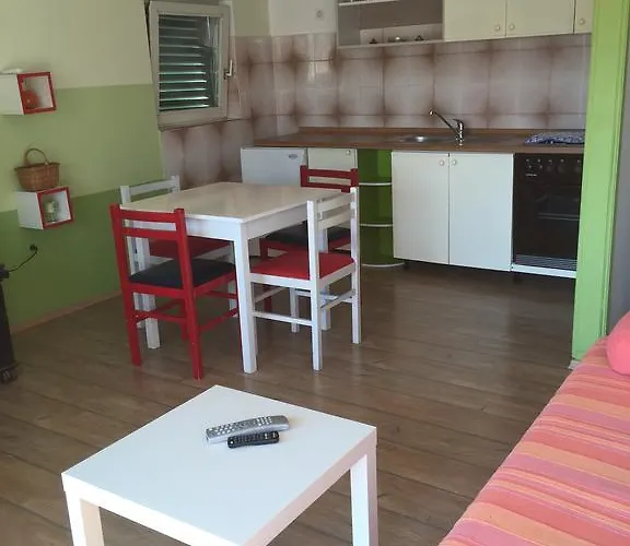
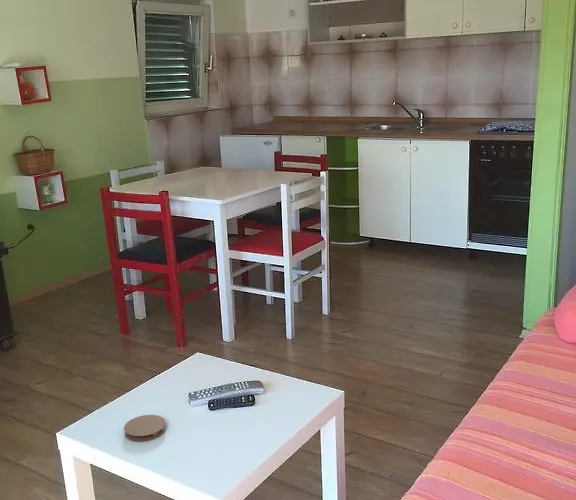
+ coaster [123,414,167,442]
